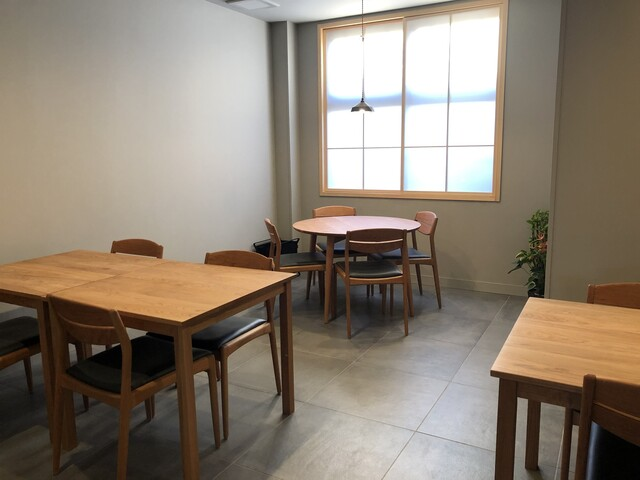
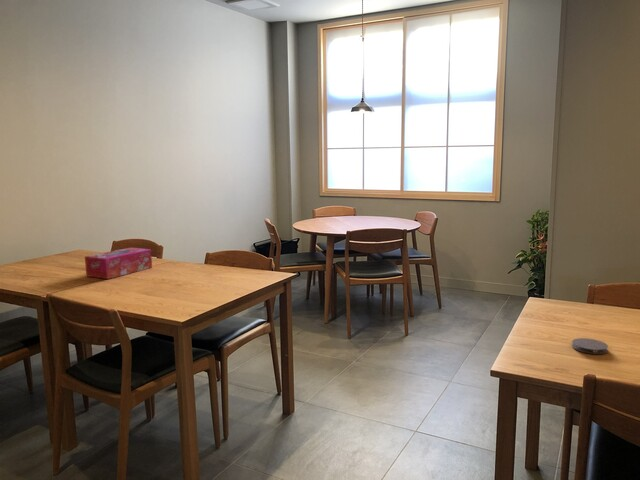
+ coaster [571,337,609,355]
+ tissue box [84,247,153,280]
